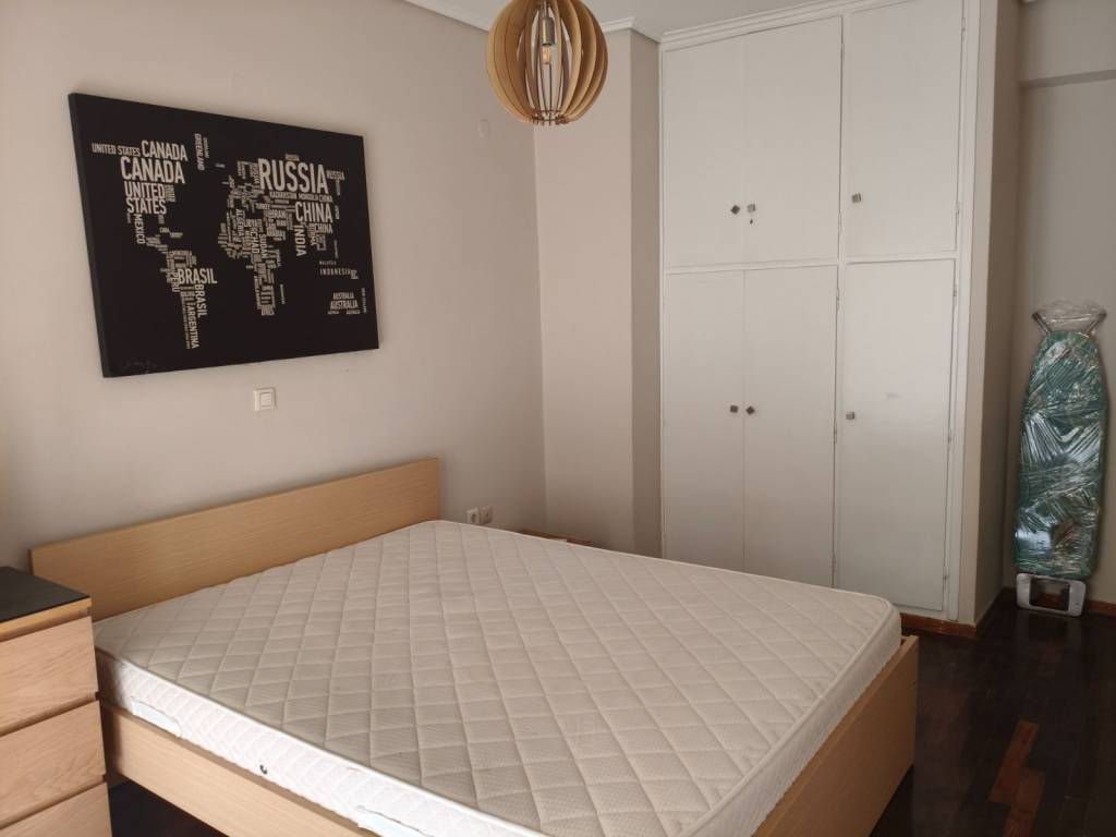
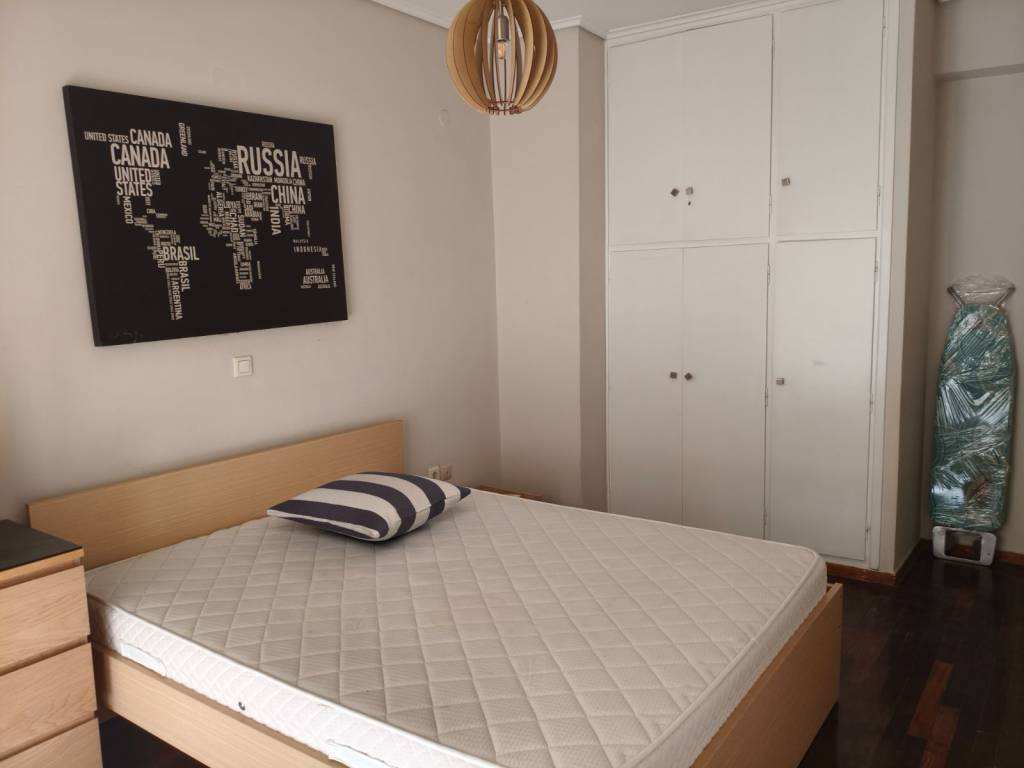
+ pillow [265,470,472,542]
